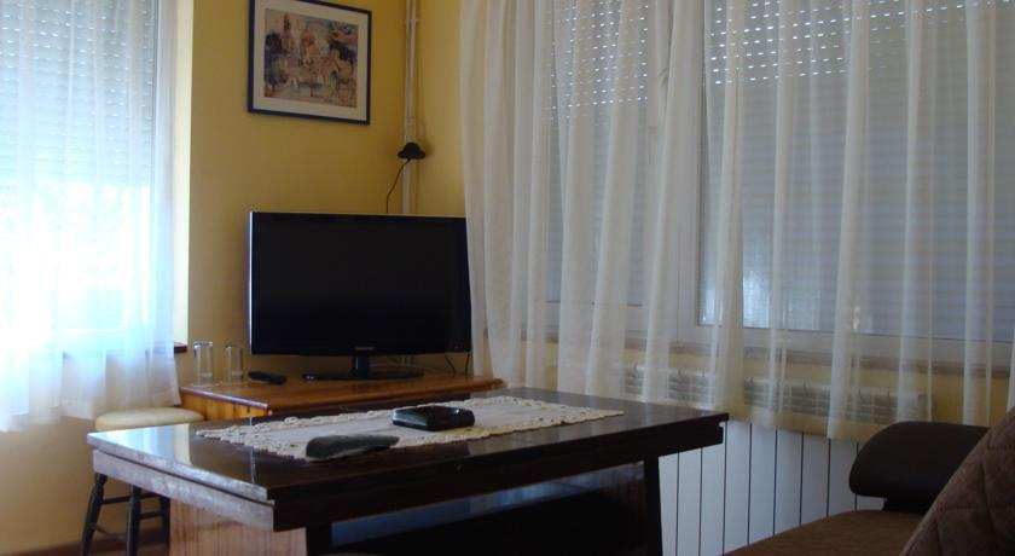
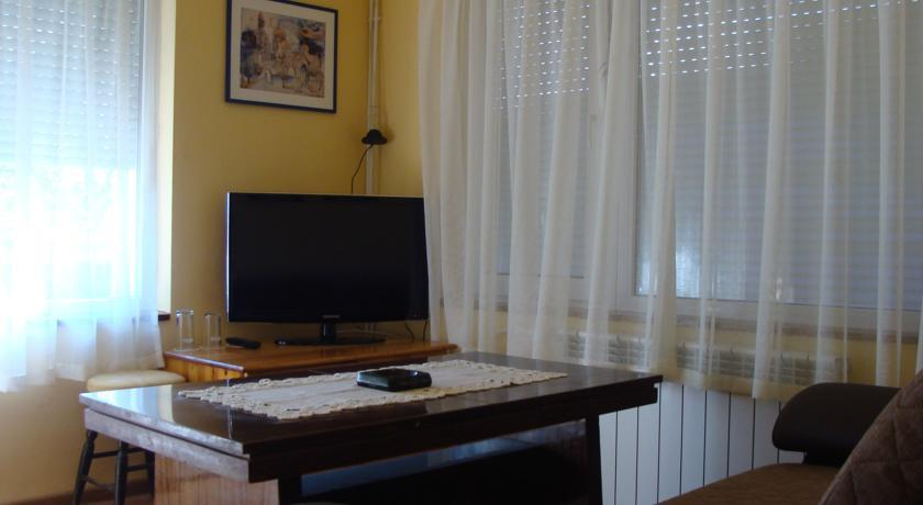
- remote control [304,433,401,461]
